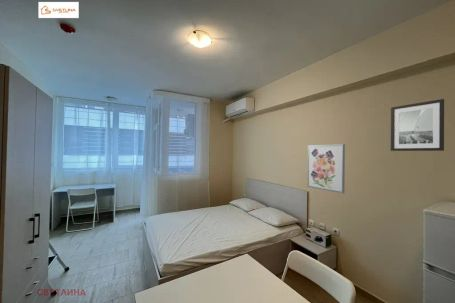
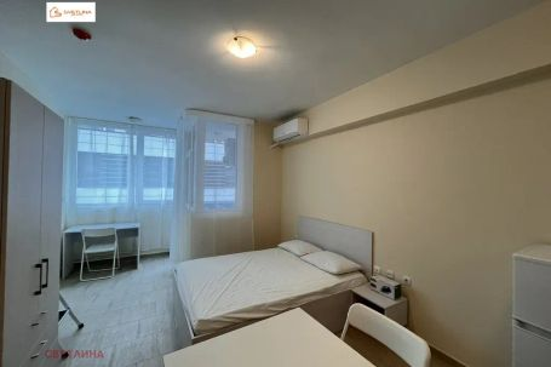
- wall art [390,98,445,152]
- wall art [307,143,346,195]
